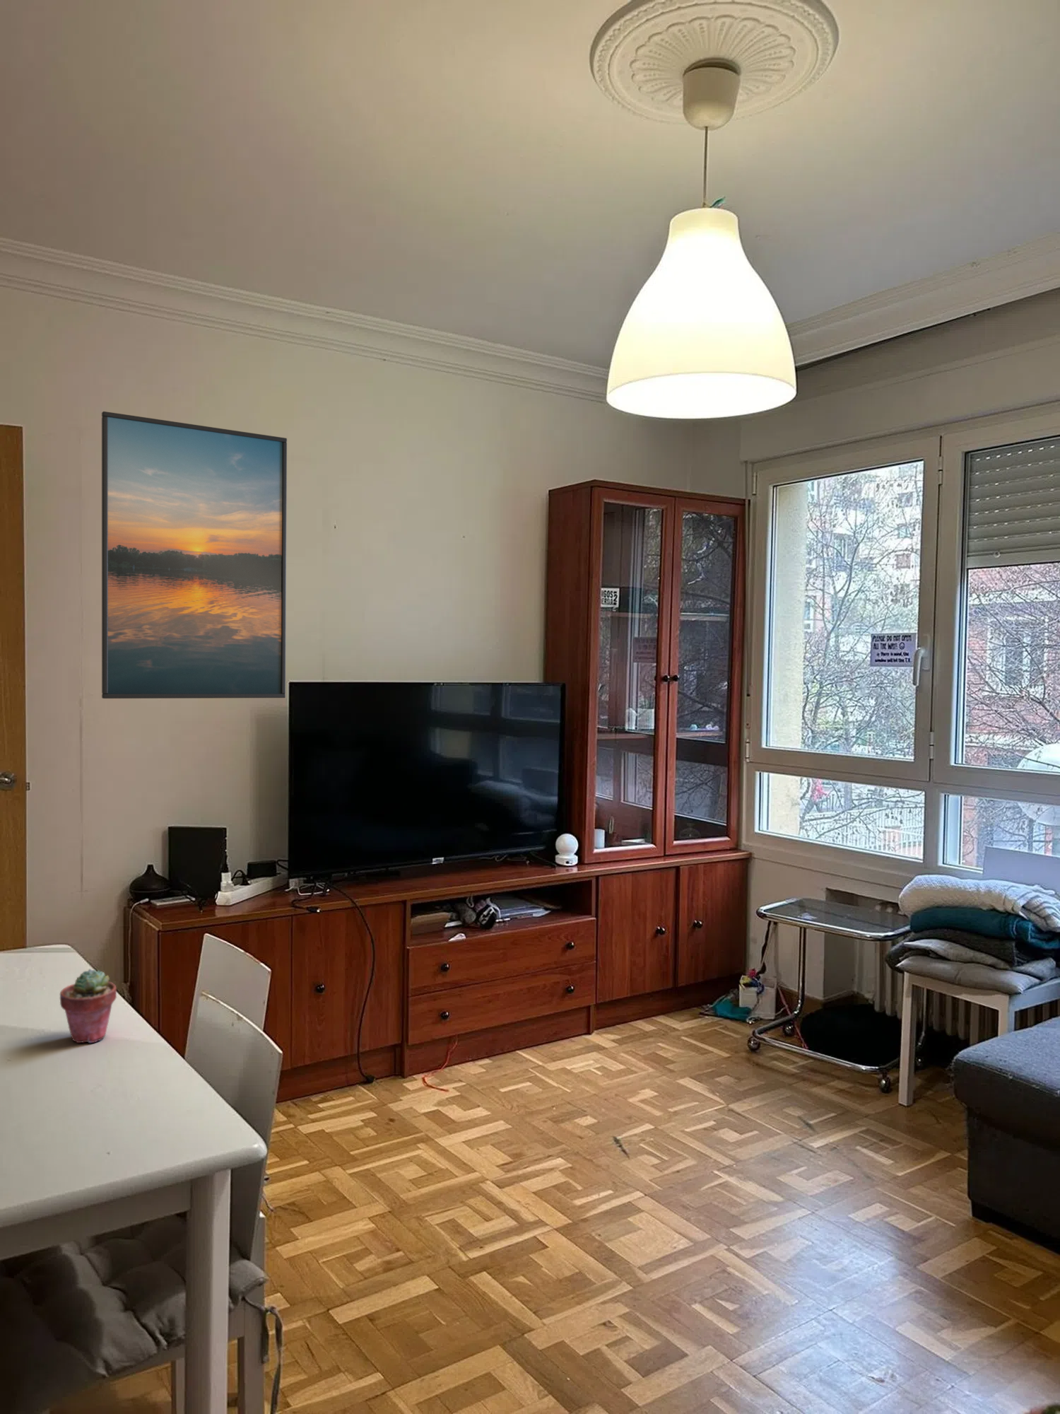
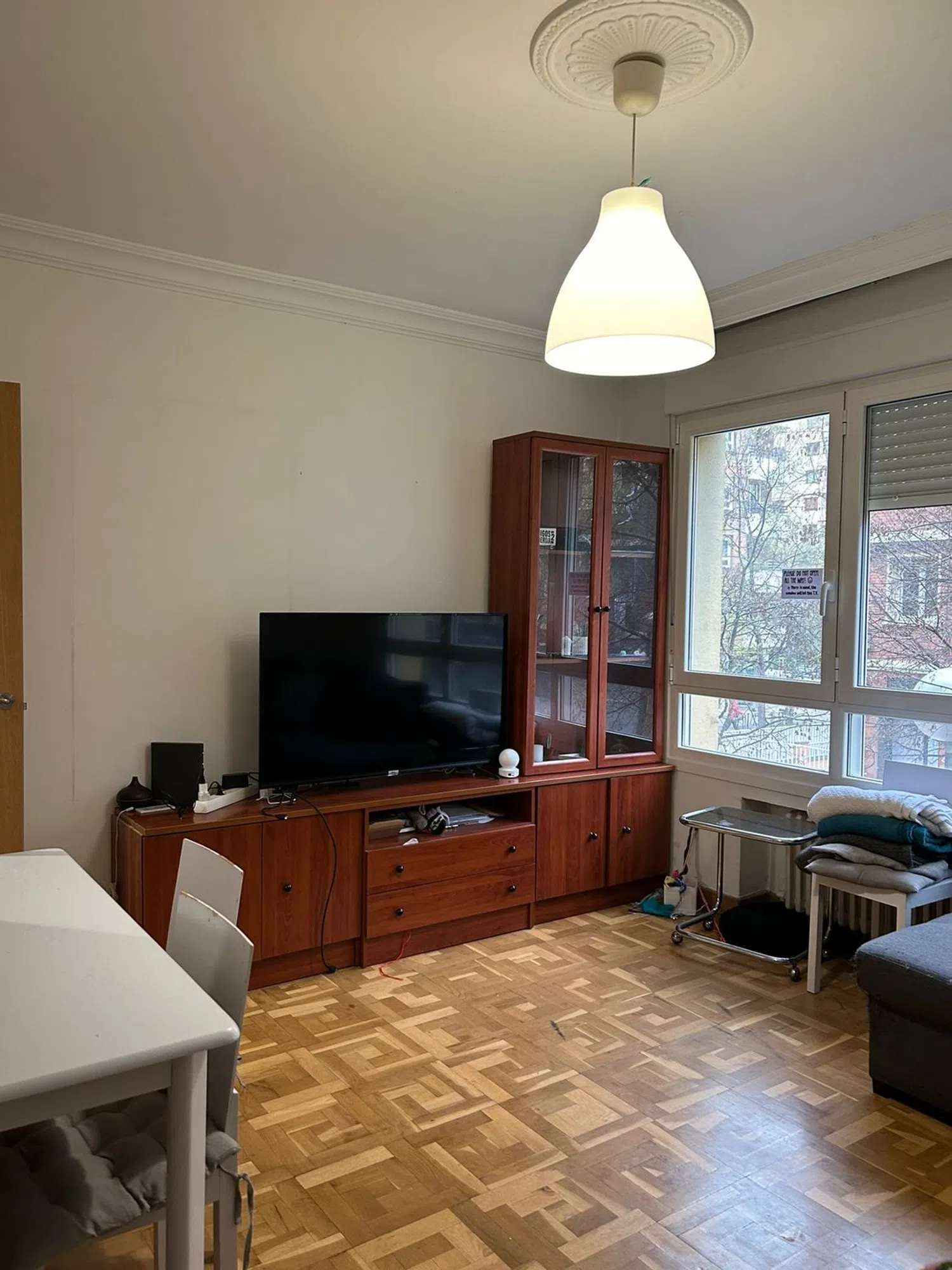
- potted succulent [59,968,117,1043]
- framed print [101,411,287,699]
